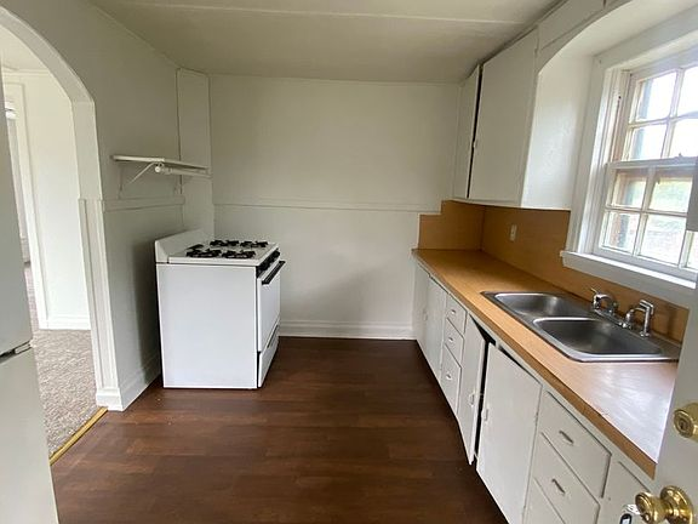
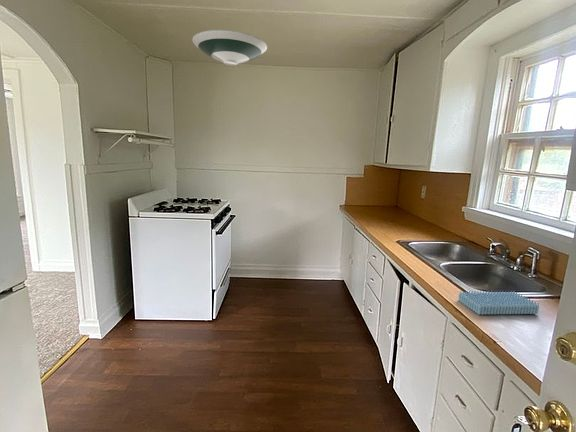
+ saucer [191,29,268,67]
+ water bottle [457,290,540,316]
